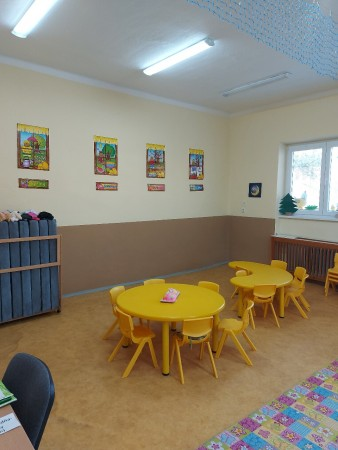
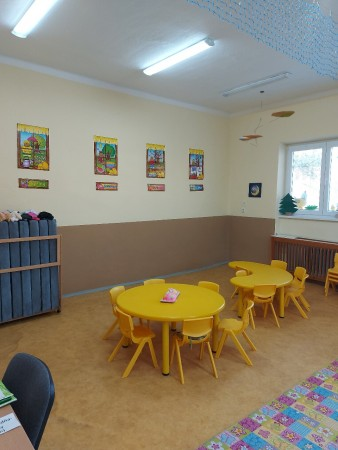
+ ceiling mobile [238,90,296,147]
